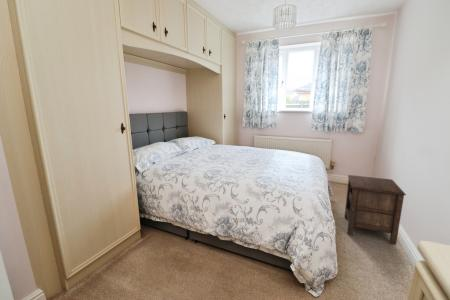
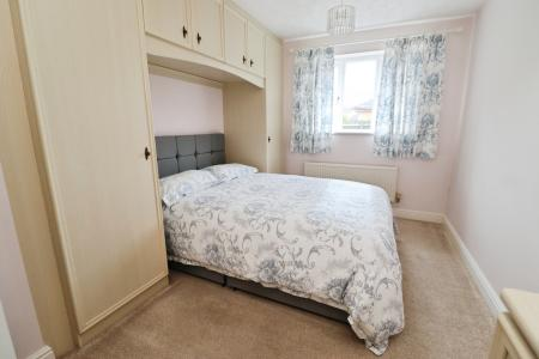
- nightstand [344,174,407,246]
